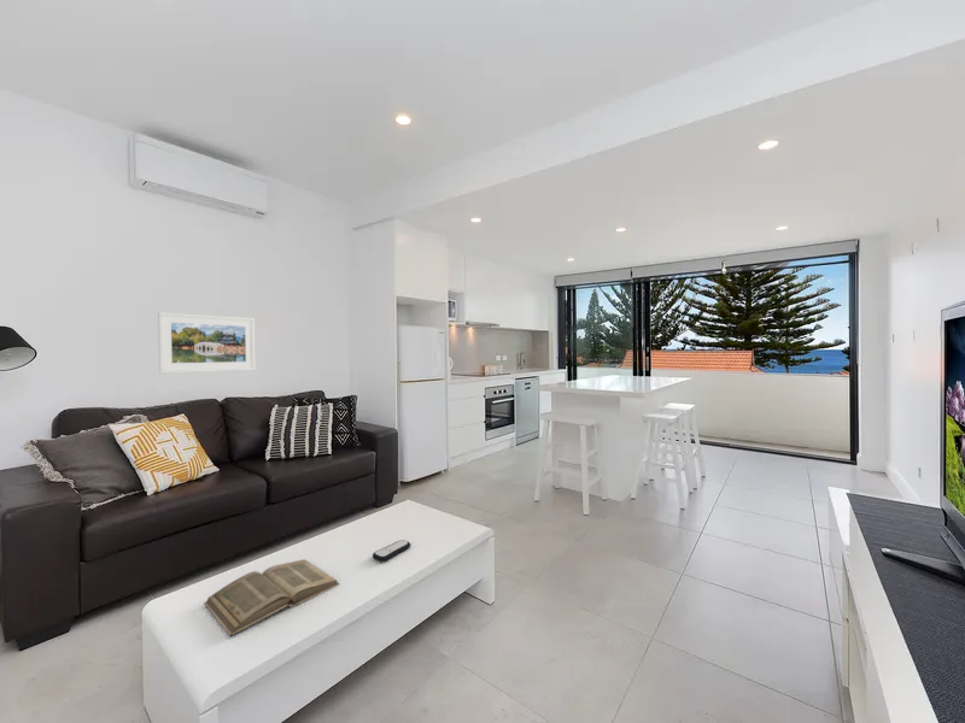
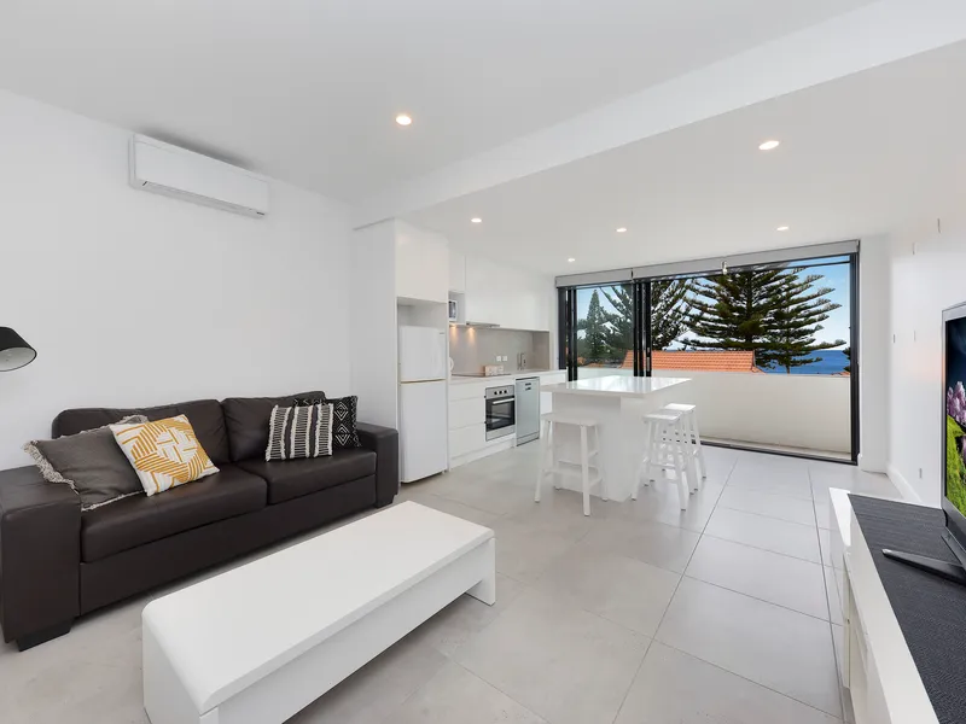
- book [203,558,341,637]
- remote control [372,539,411,563]
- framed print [157,311,257,375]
